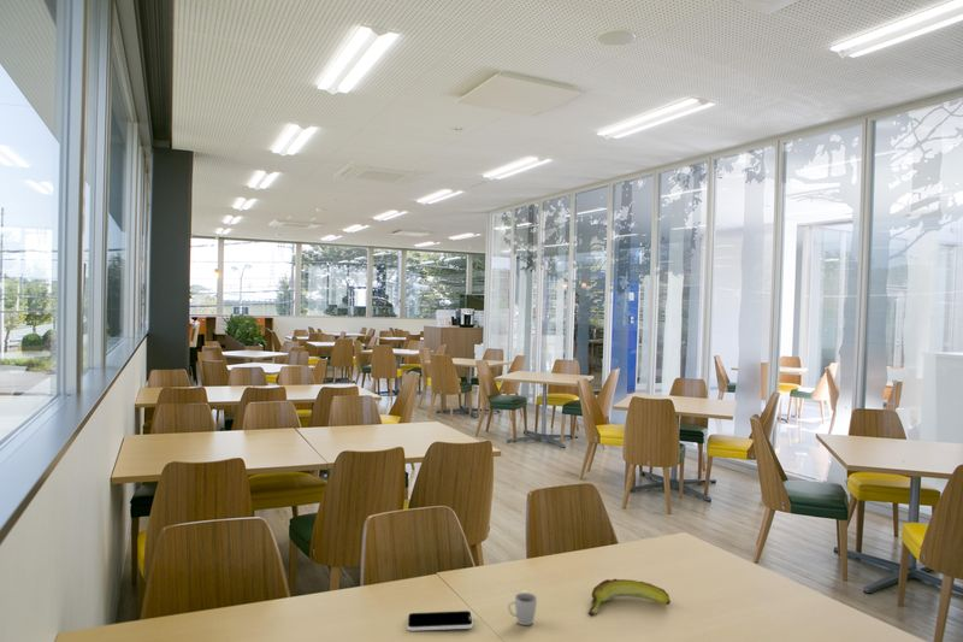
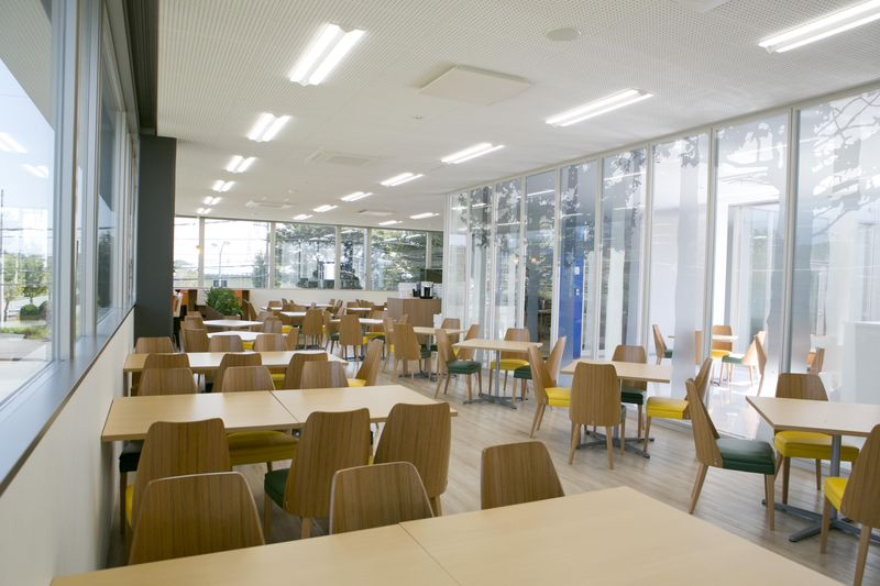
- banana [587,578,672,616]
- smartphone [407,609,474,632]
- cup [507,590,538,626]
